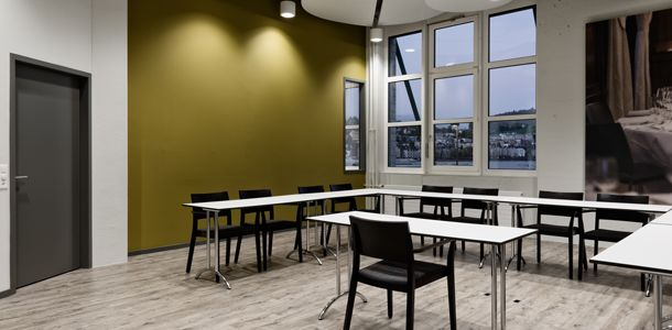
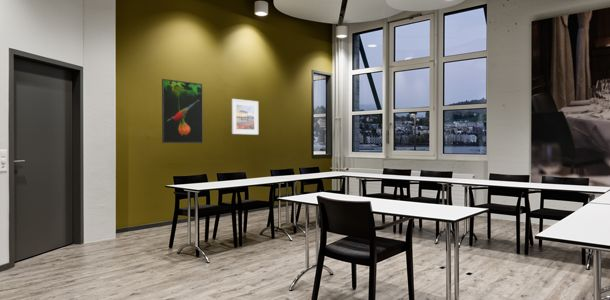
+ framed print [161,78,204,144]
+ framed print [231,98,259,136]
